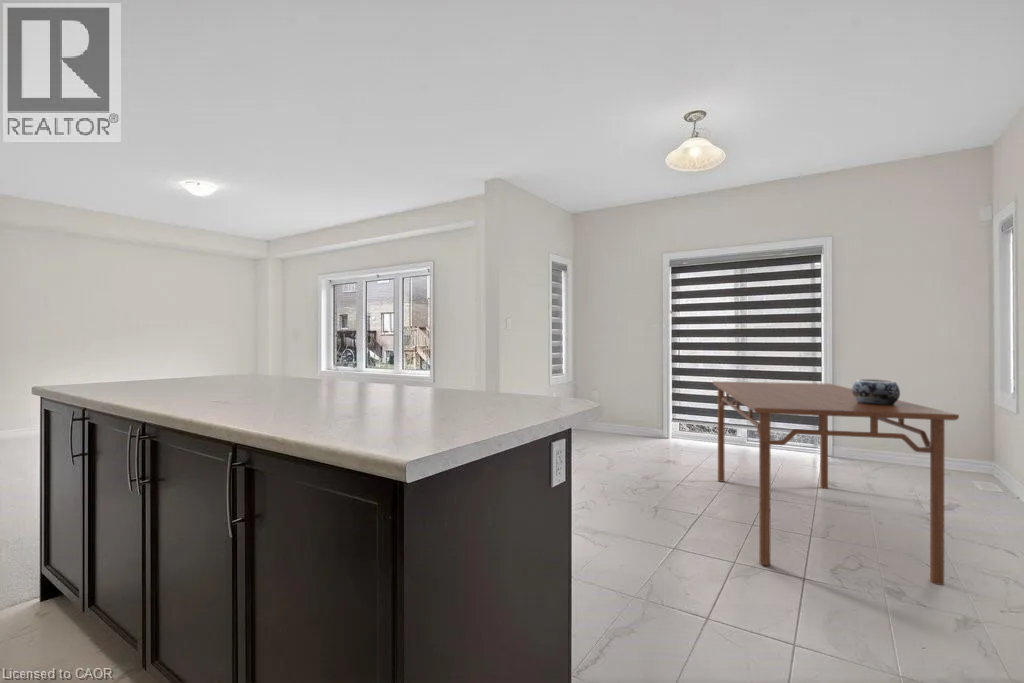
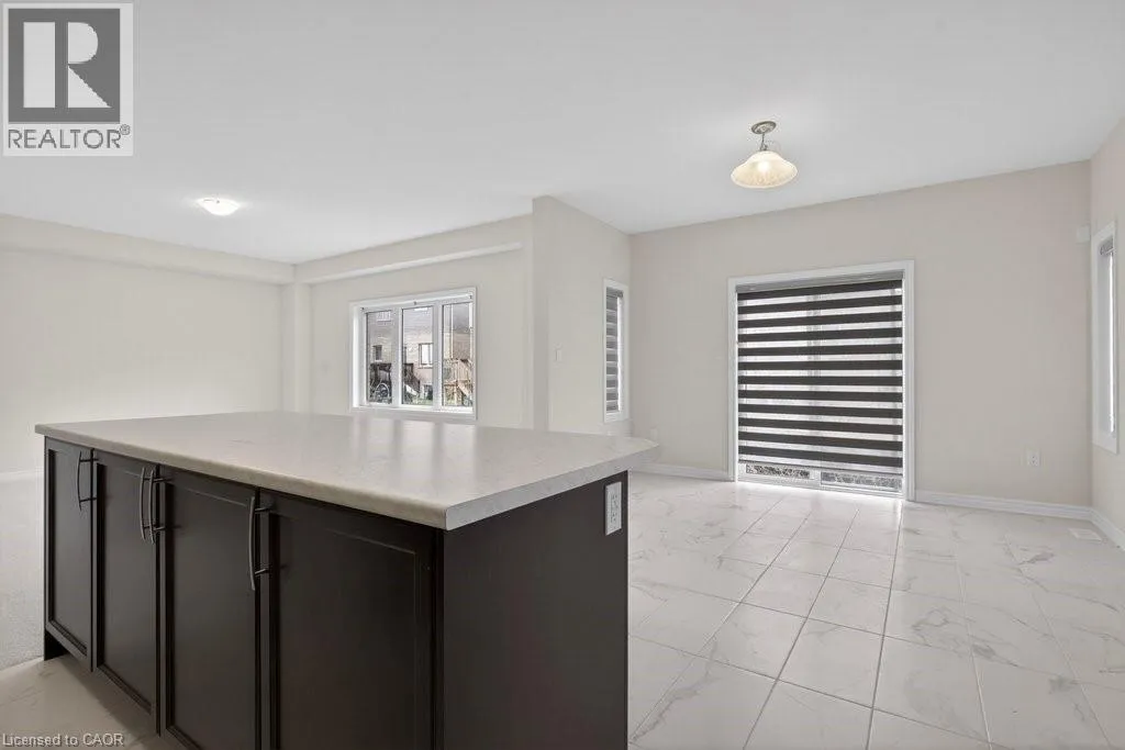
- decorative bowl [851,378,901,405]
- dining table [712,380,960,586]
